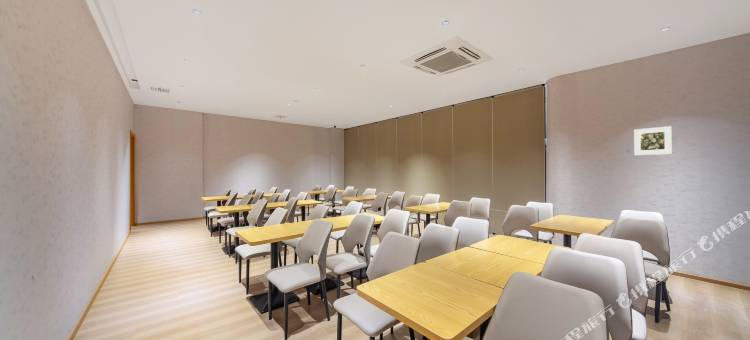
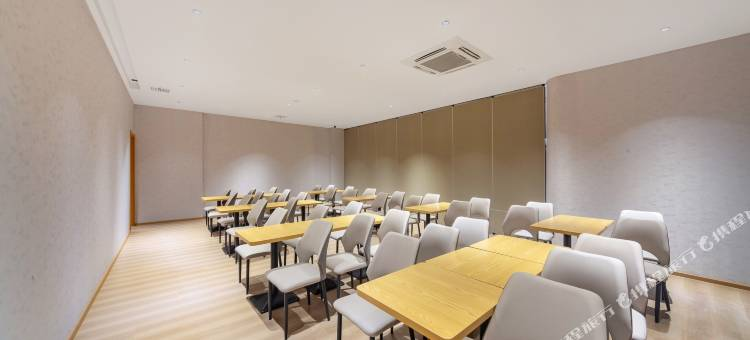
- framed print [633,125,673,156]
